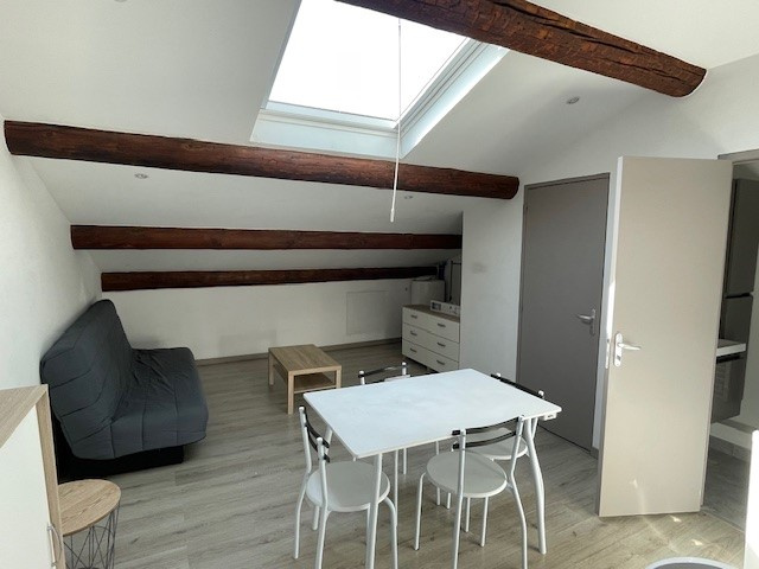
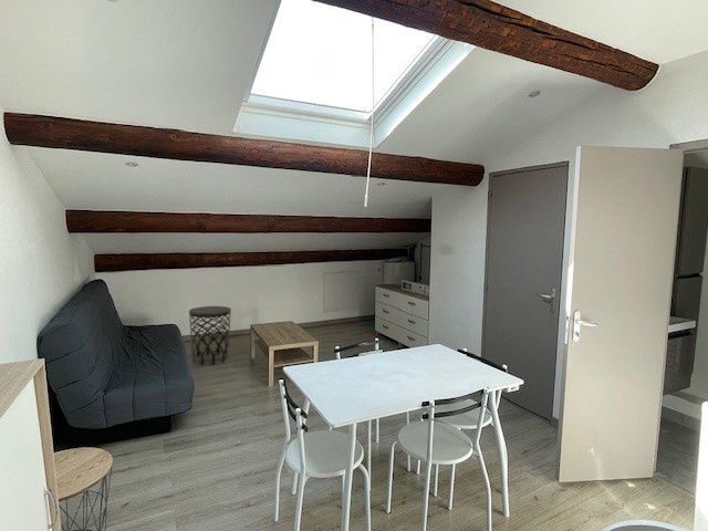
+ side table [188,305,232,366]
